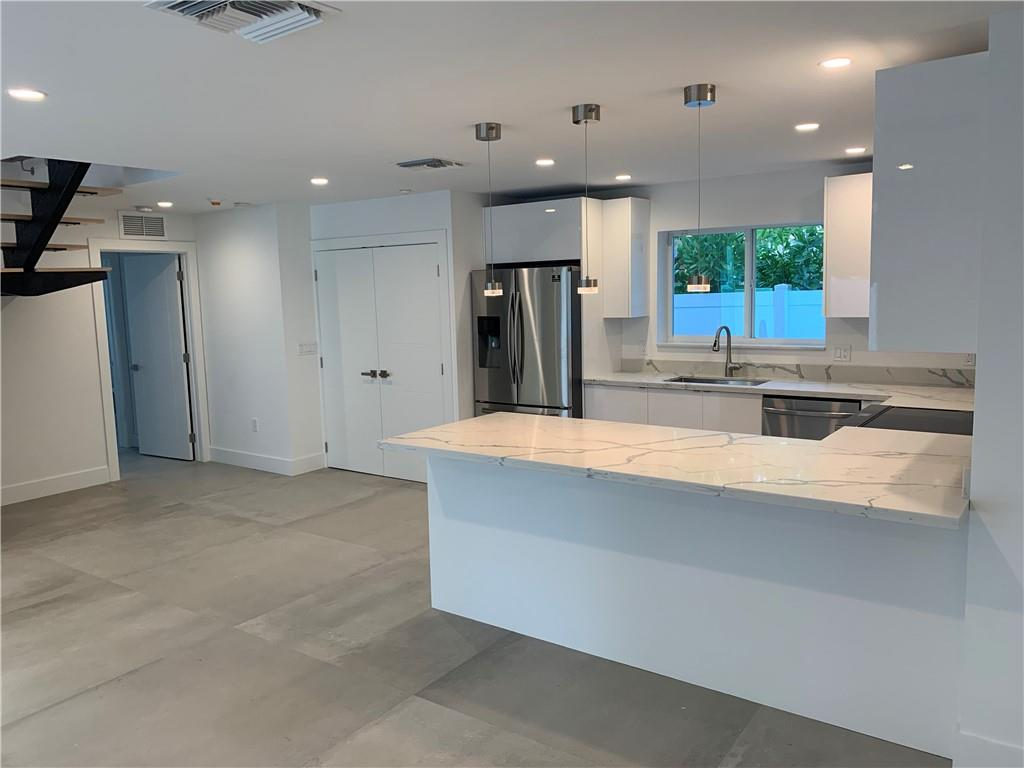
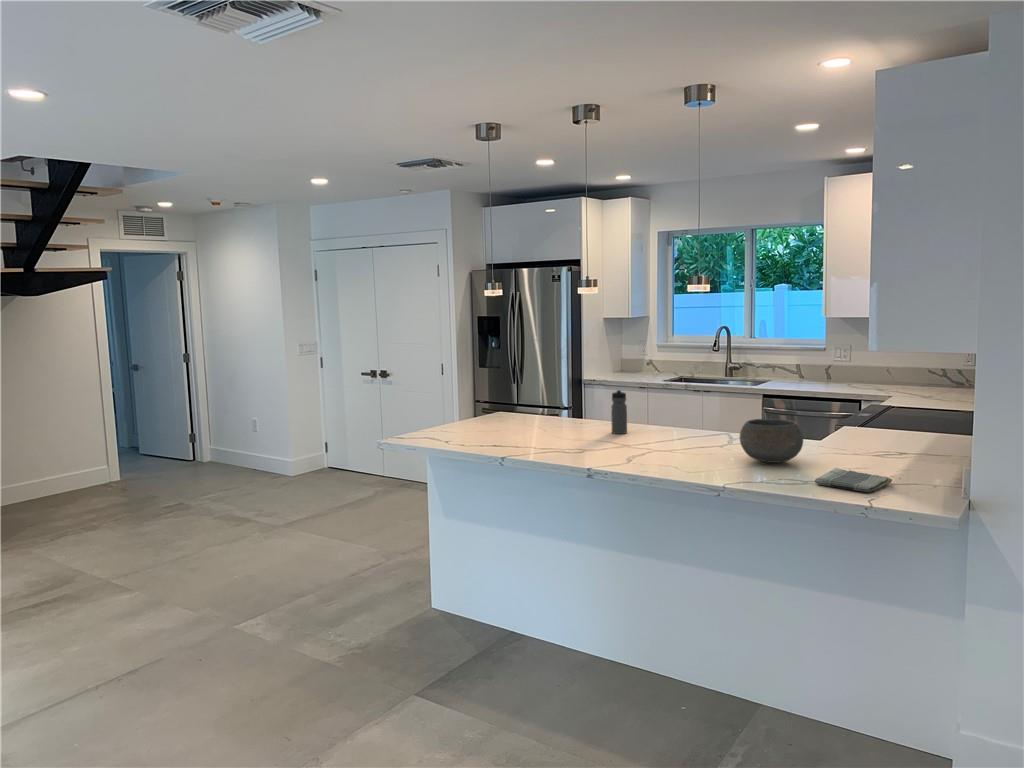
+ dish towel [814,467,893,493]
+ water bottle [610,388,628,435]
+ bowl [739,418,804,464]
